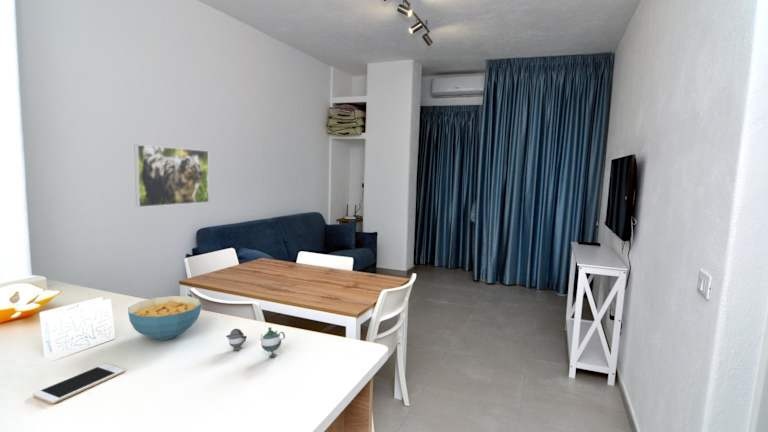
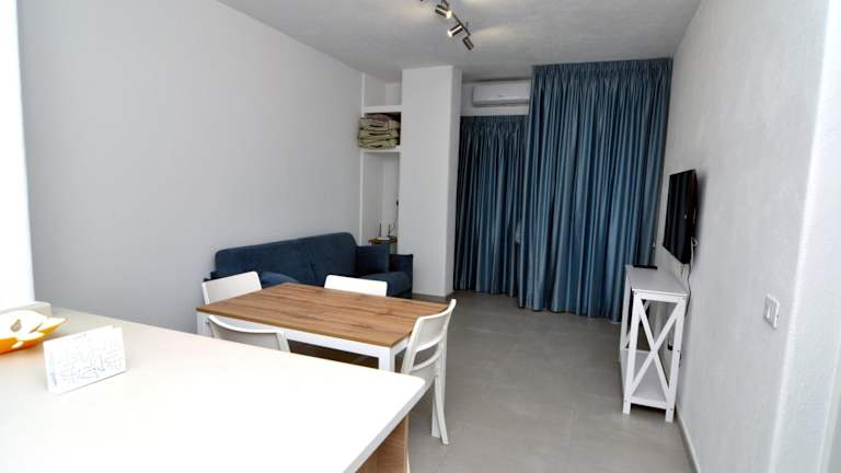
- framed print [133,144,210,208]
- cereal bowl [127,295,202,341]
- cell phone [32,363,125,405]
- teapot [225,326,286,358]
